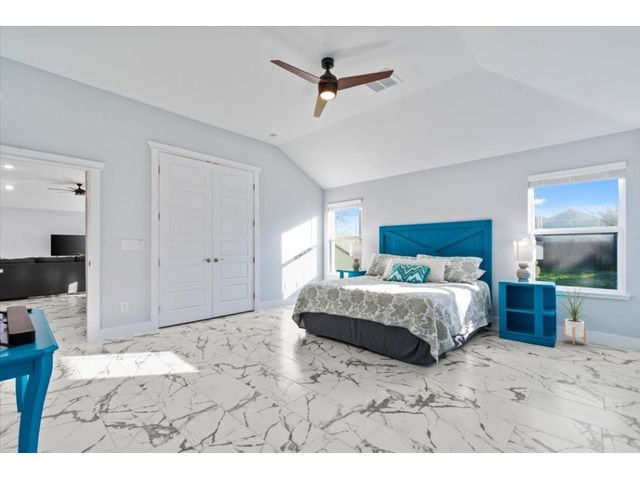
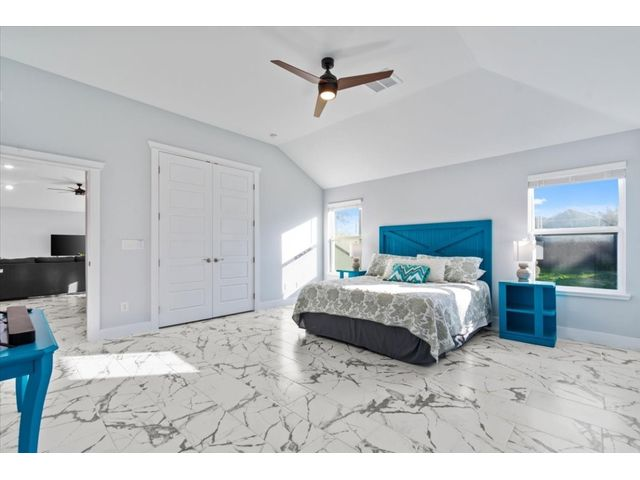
- house plant [557,285,594,345]
